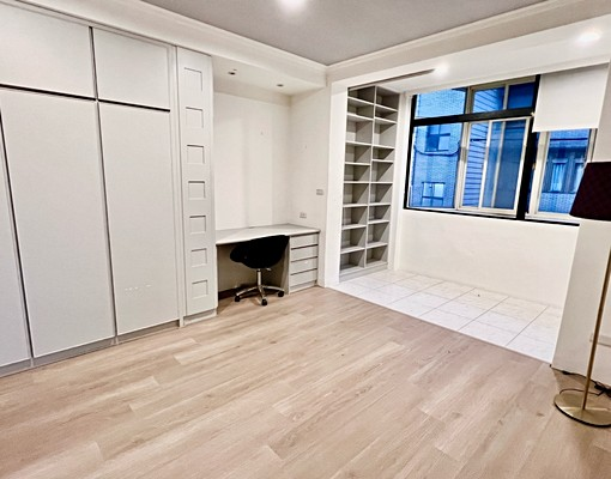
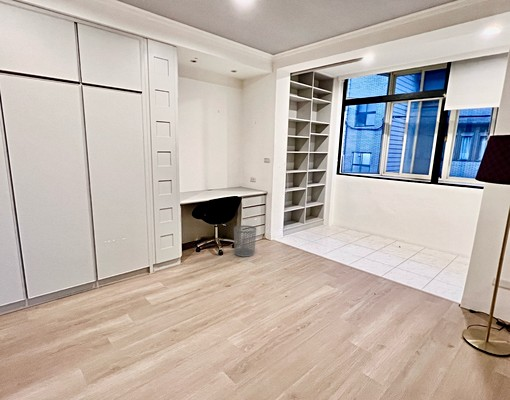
+ waste bin [233,224,257,258]
